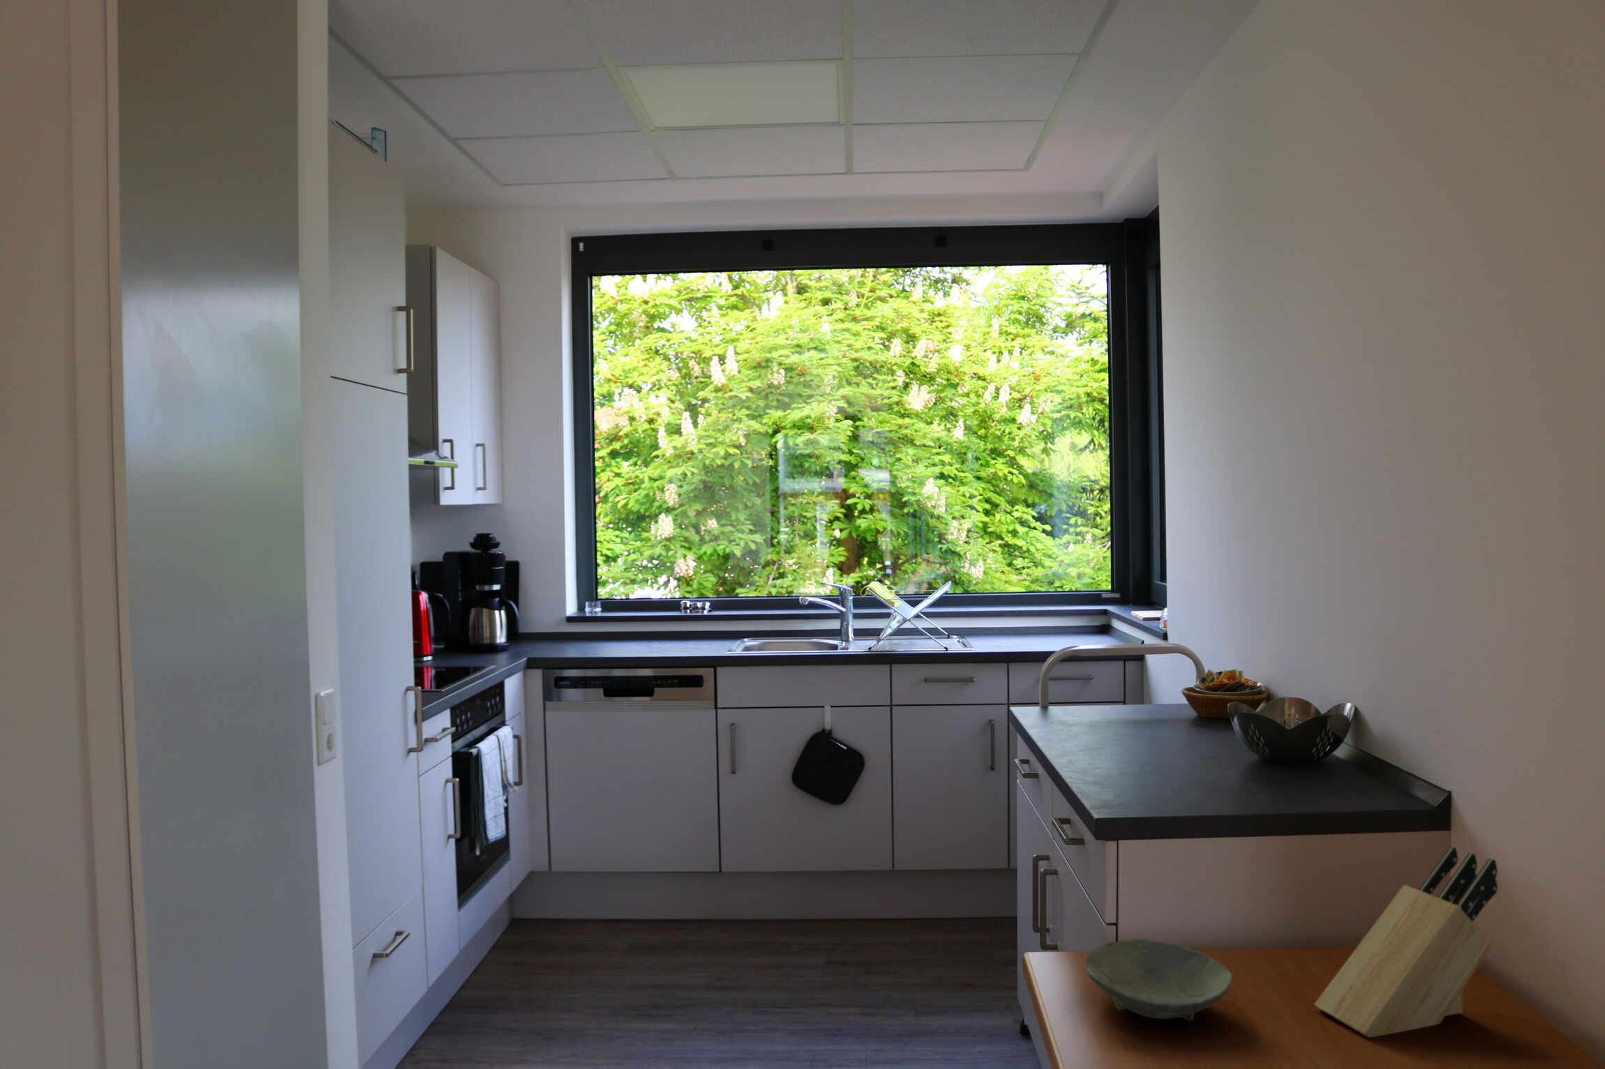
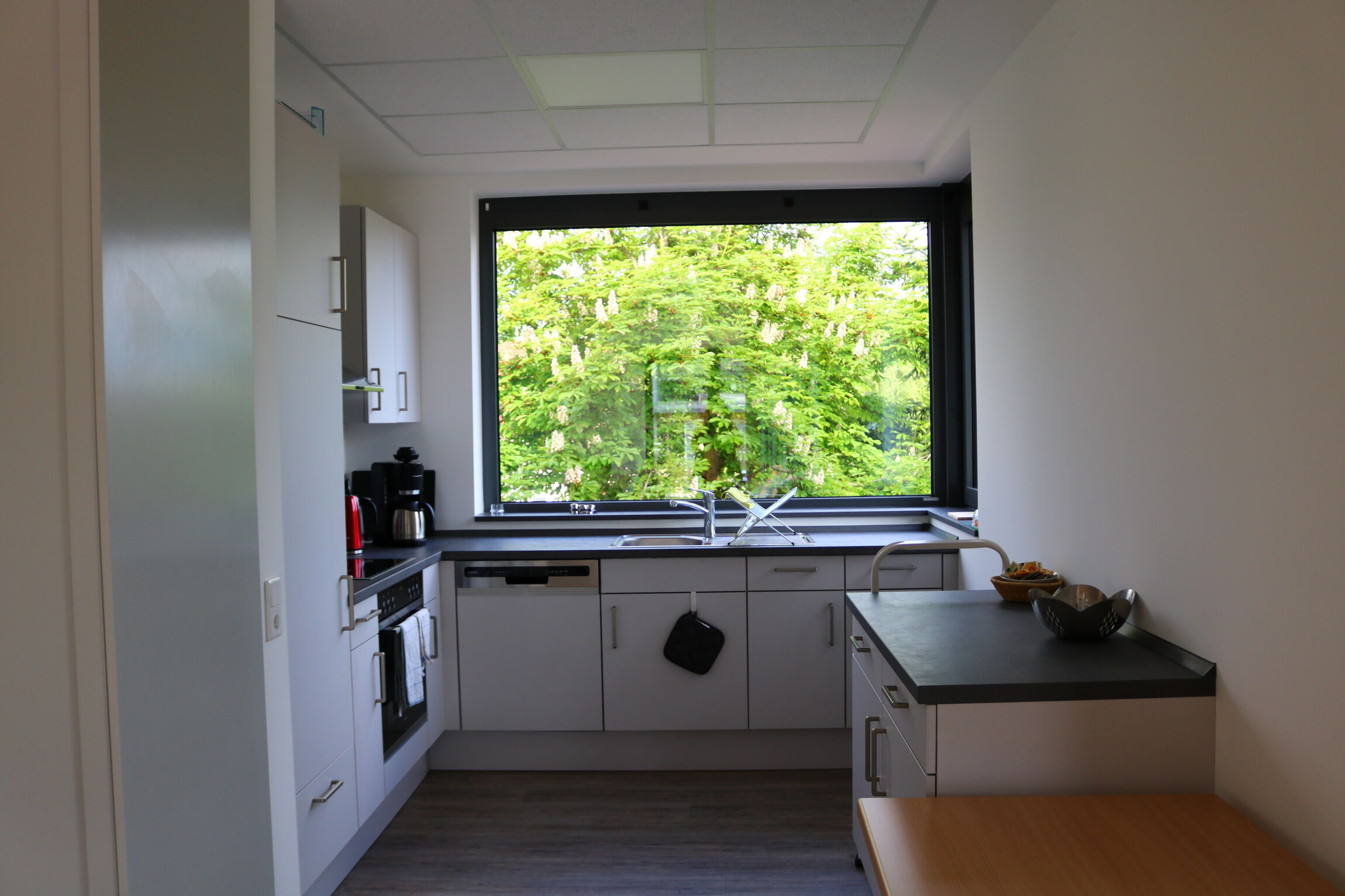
- bowl [1084,939,1233,1021]
- knife block [1314,846,1499,1038]
